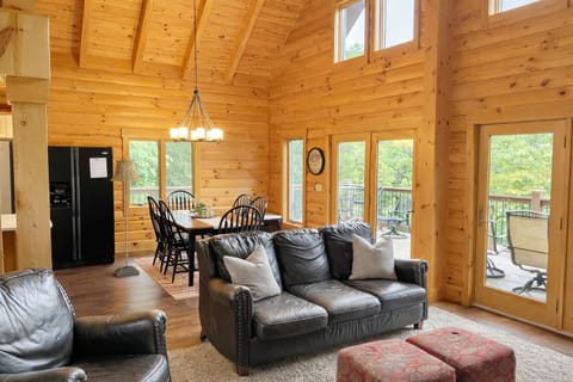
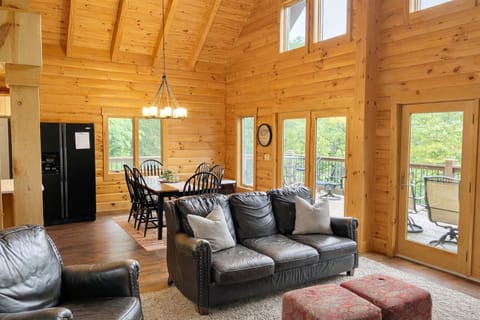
- floor lamp [109,159,142,278]
